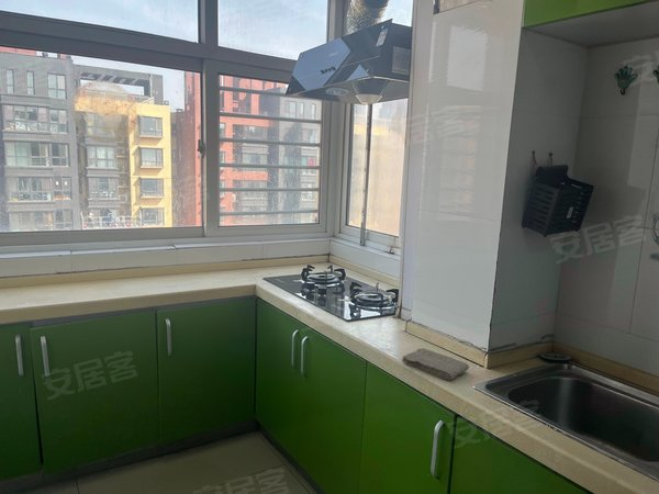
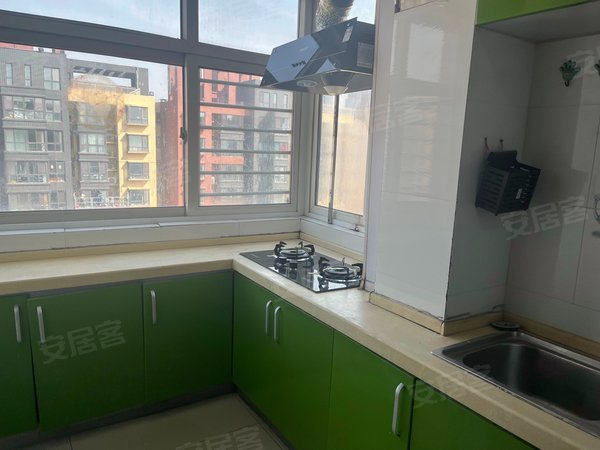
- washcloth [401,347,470,381]
